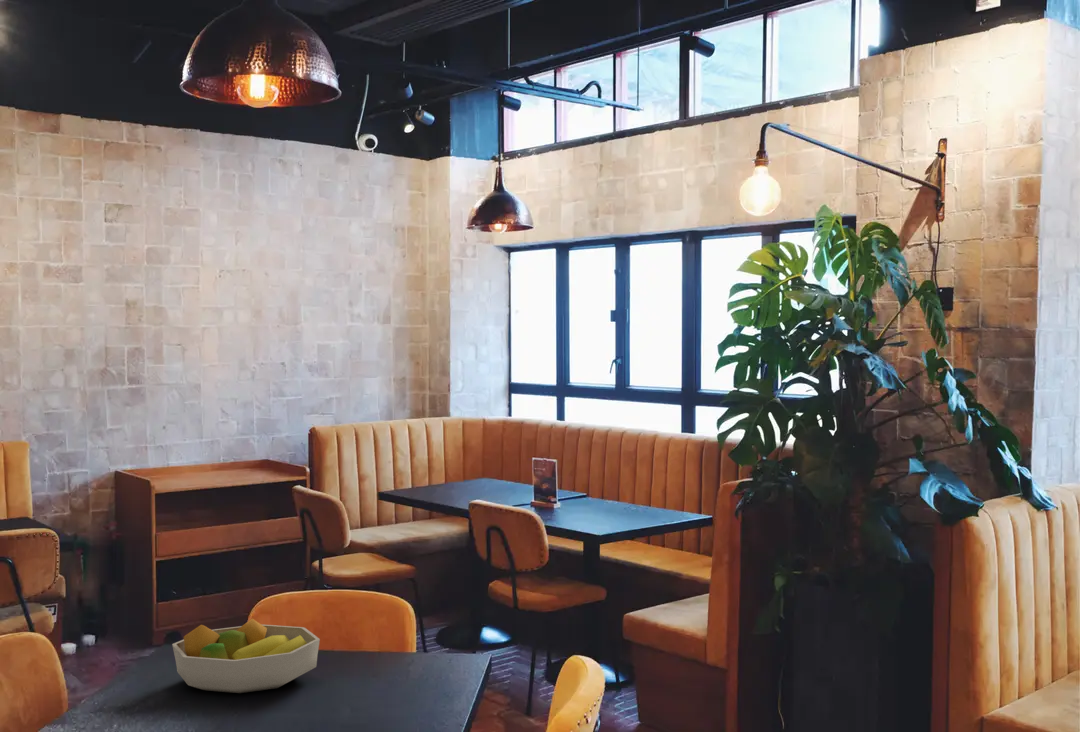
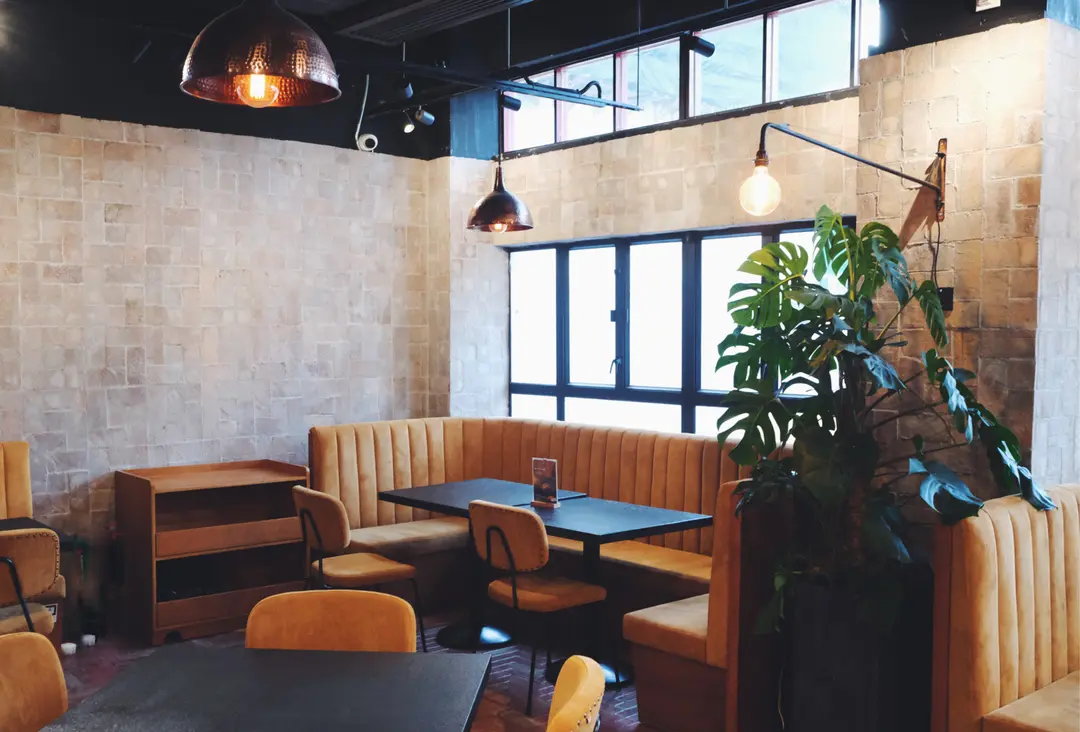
- fruit bowl [171,618,321,694]
